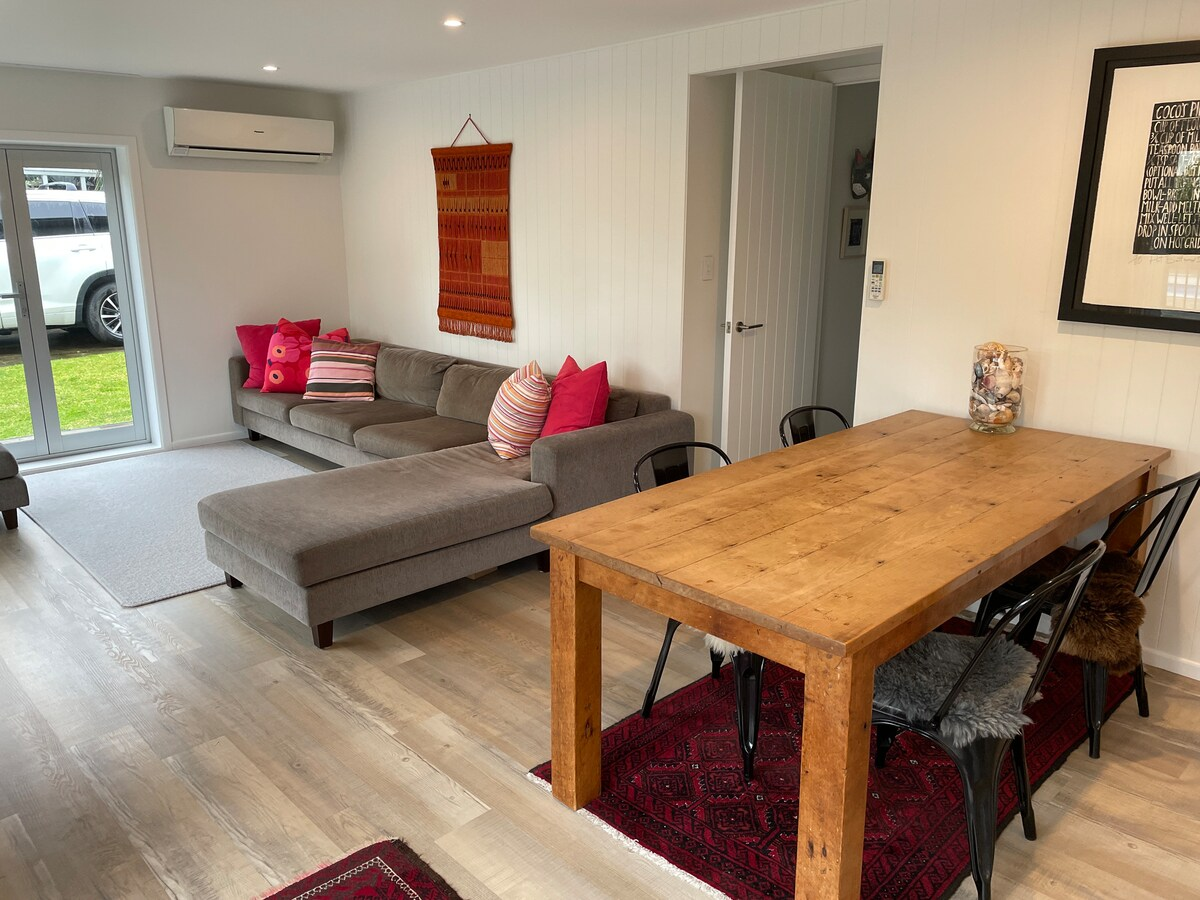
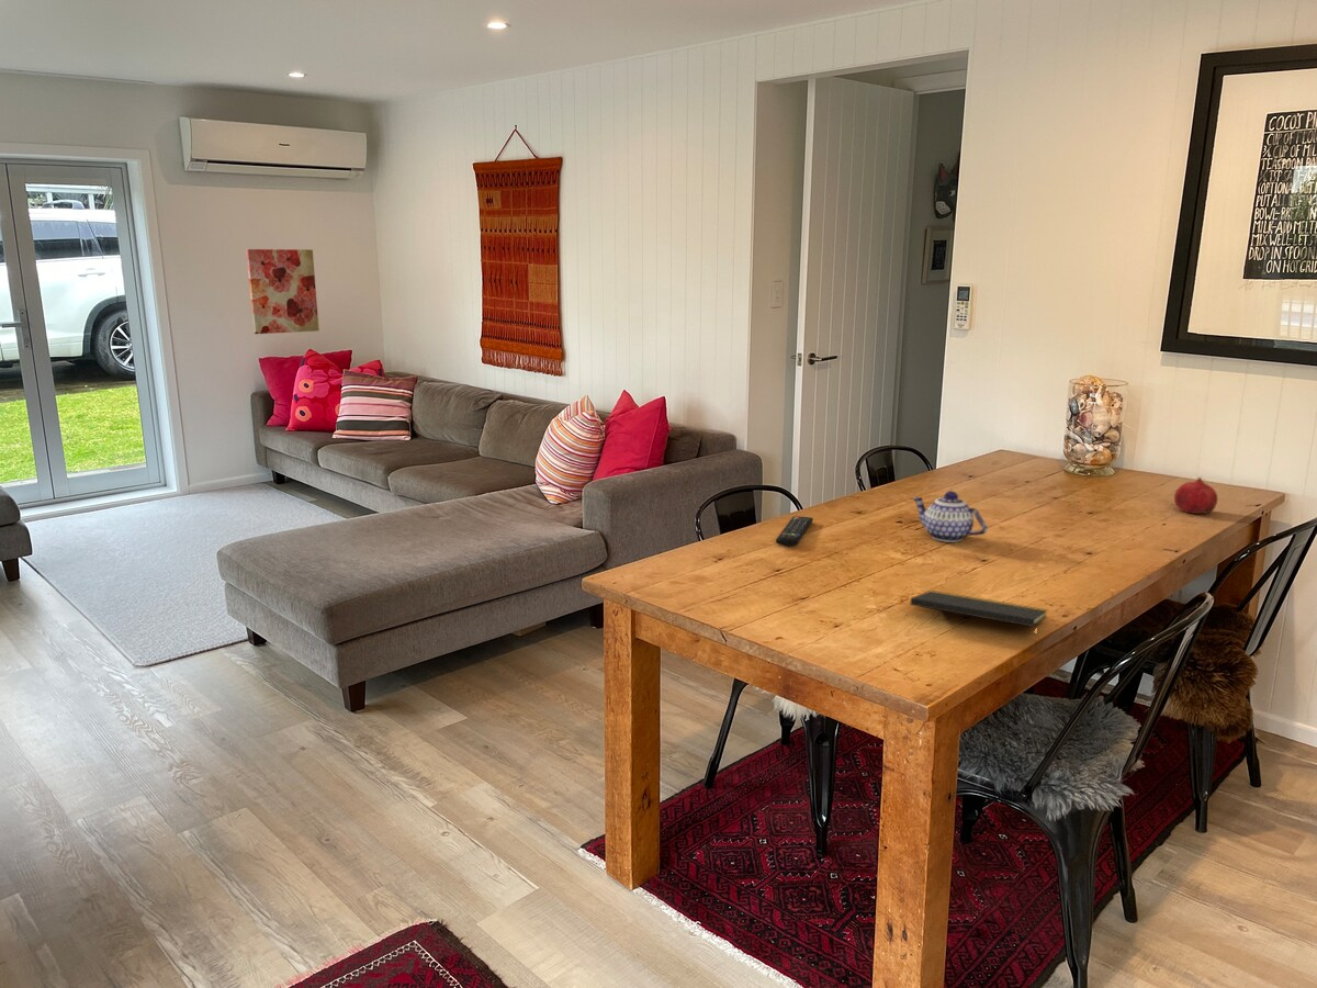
+ teapot [911,490,989,543]
+ wall art [245,248,320,335]
+ remote control [775,515,814,547]
+ notepad [909,590,1048,643]
+ fruit [1173,475,1218,515]
